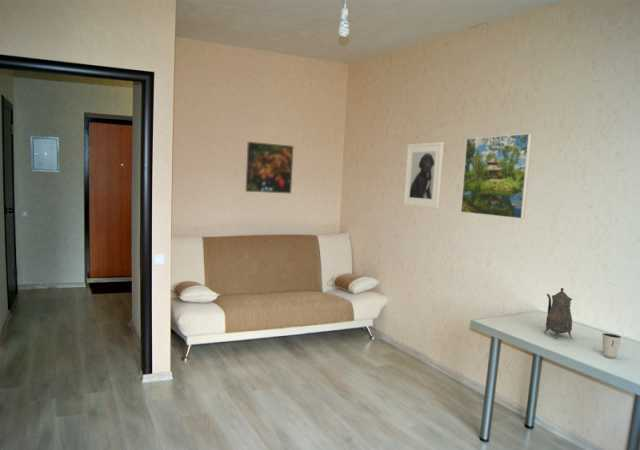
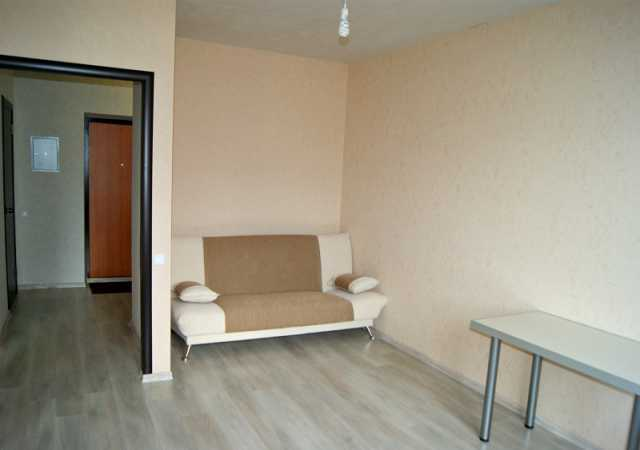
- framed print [460,133,533,220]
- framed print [245,141,294,194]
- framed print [403,141,445,209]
- dixie cup [601,332,622,359]
- teapot [543,287,574,340]
